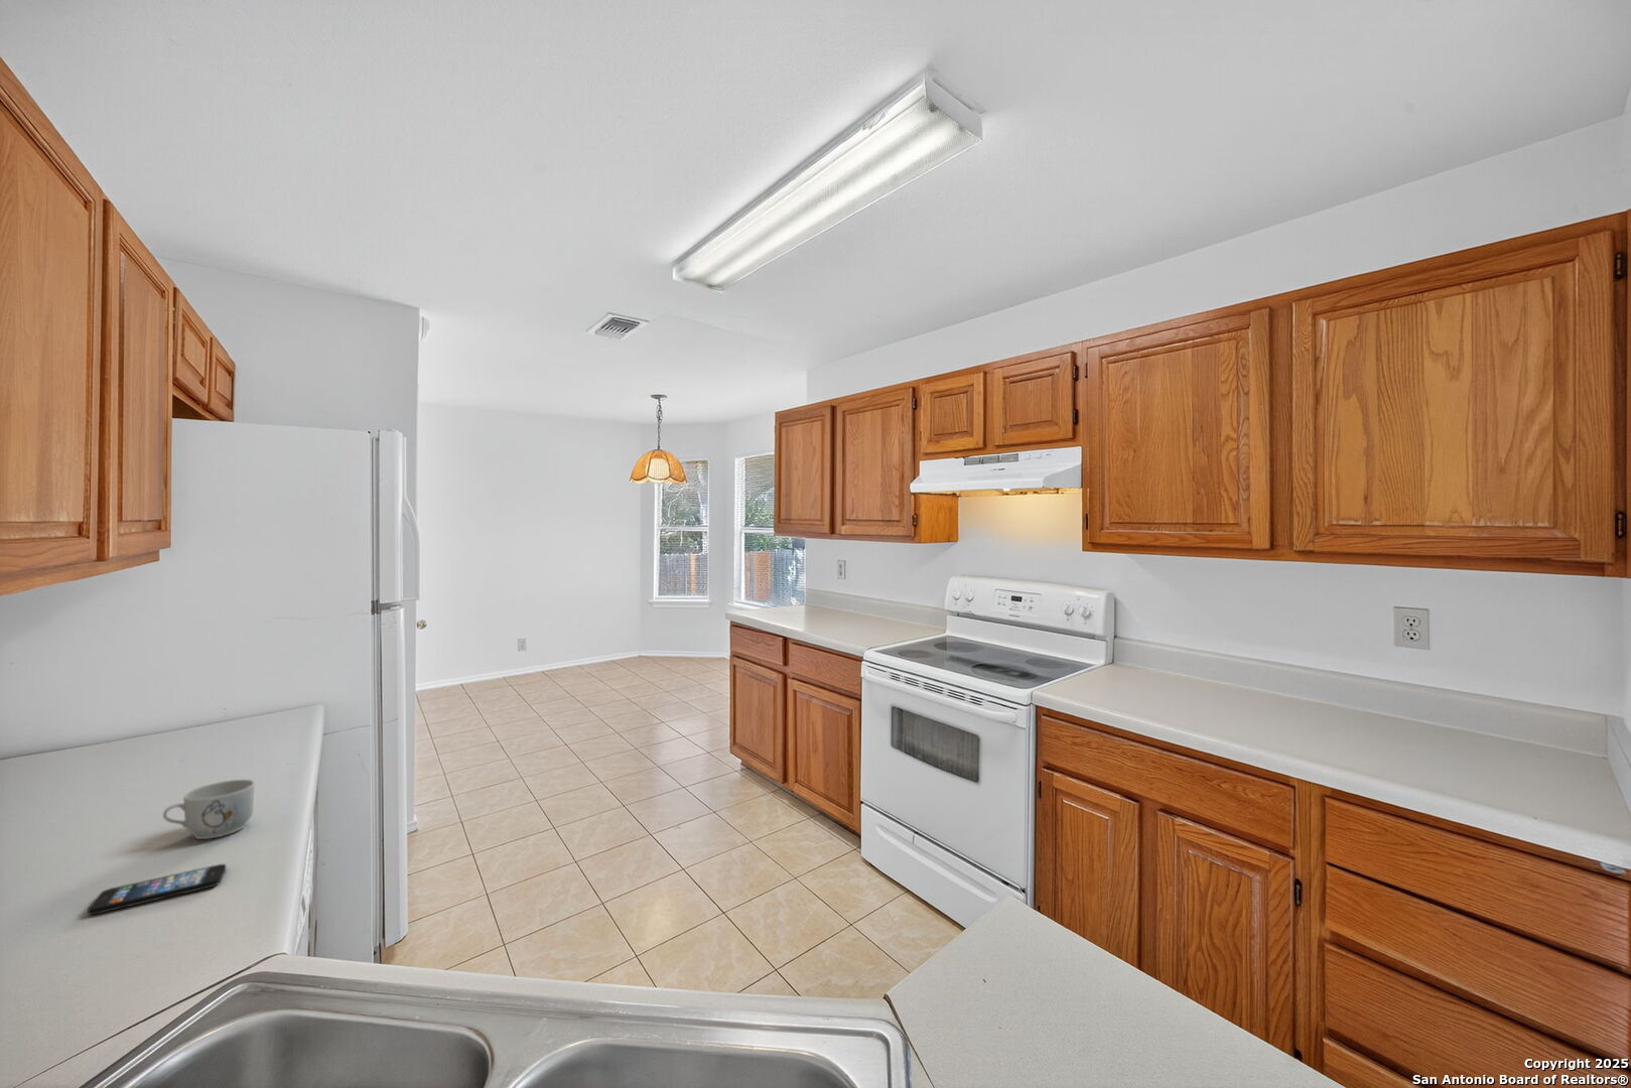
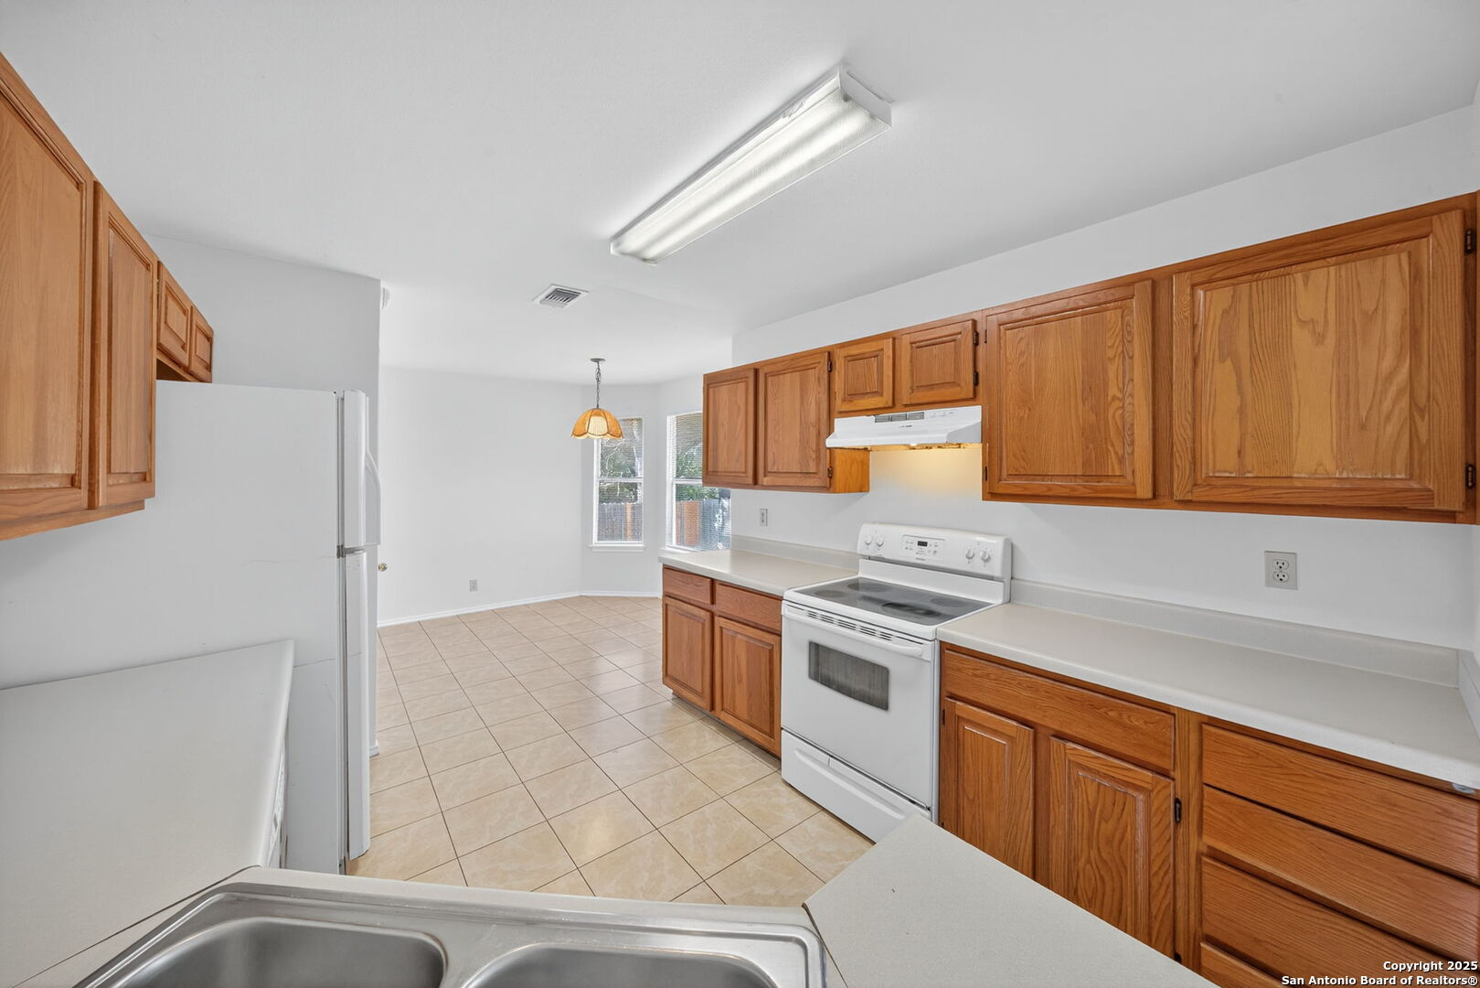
- smartphone [86,863,227,916]
- mug [163,778,255,840]
